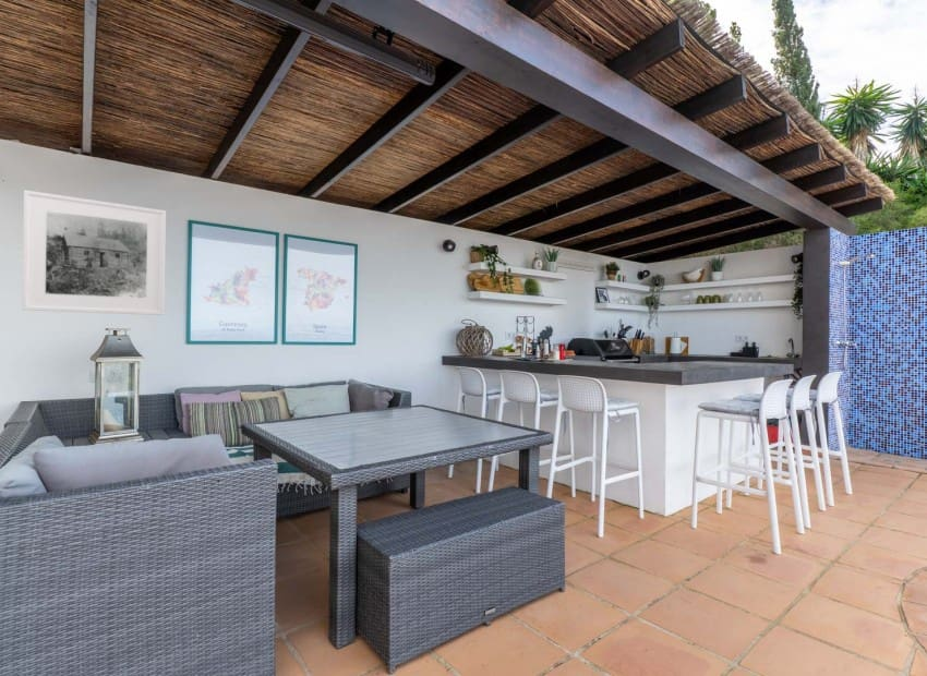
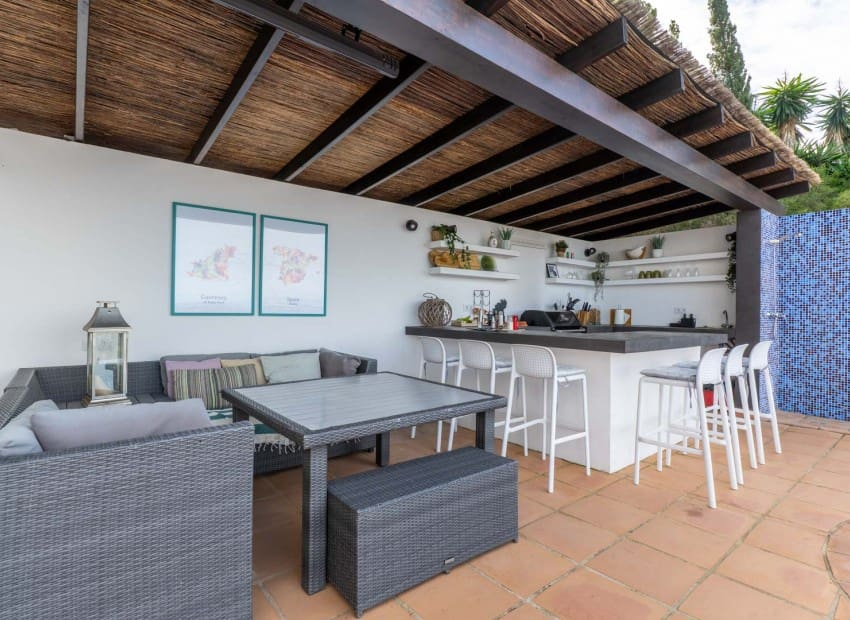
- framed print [21,189,167,316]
